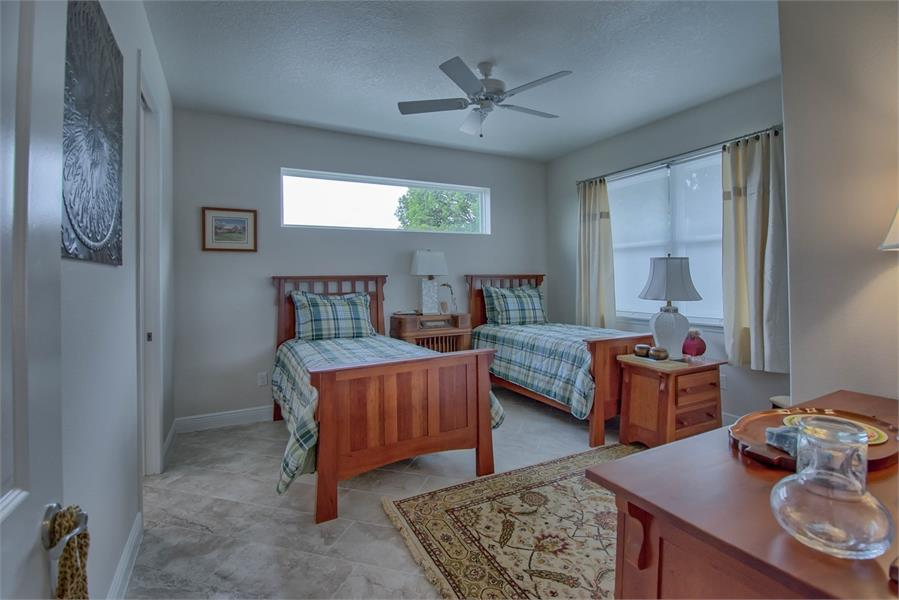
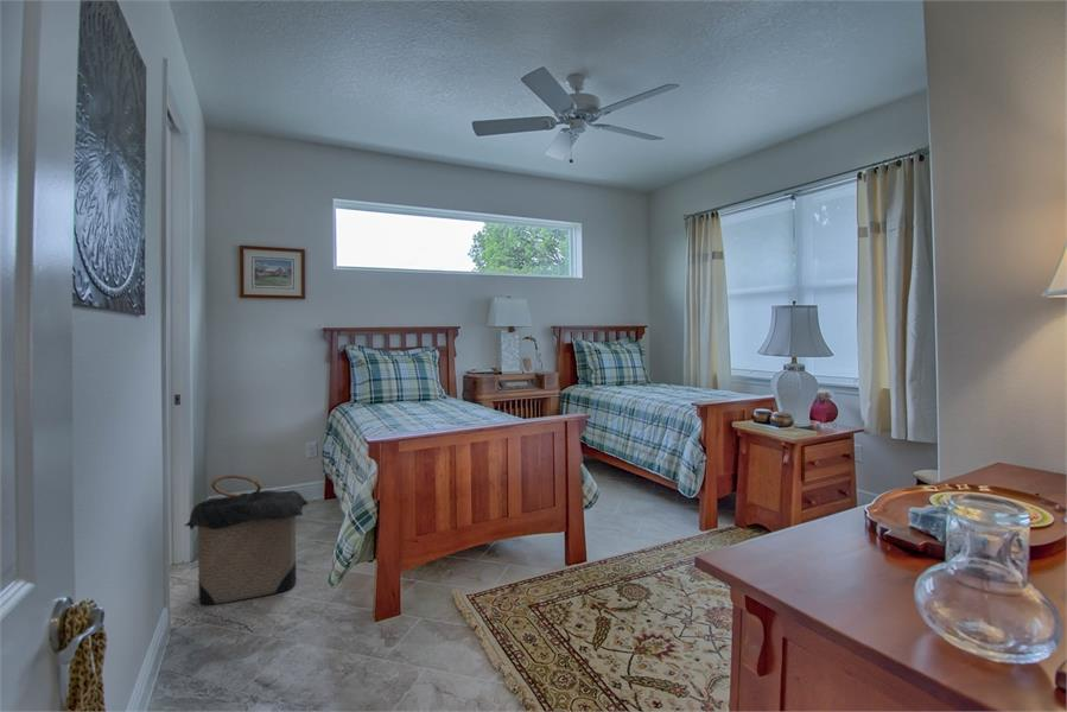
+ laundry hamper [184,473,309,606]
